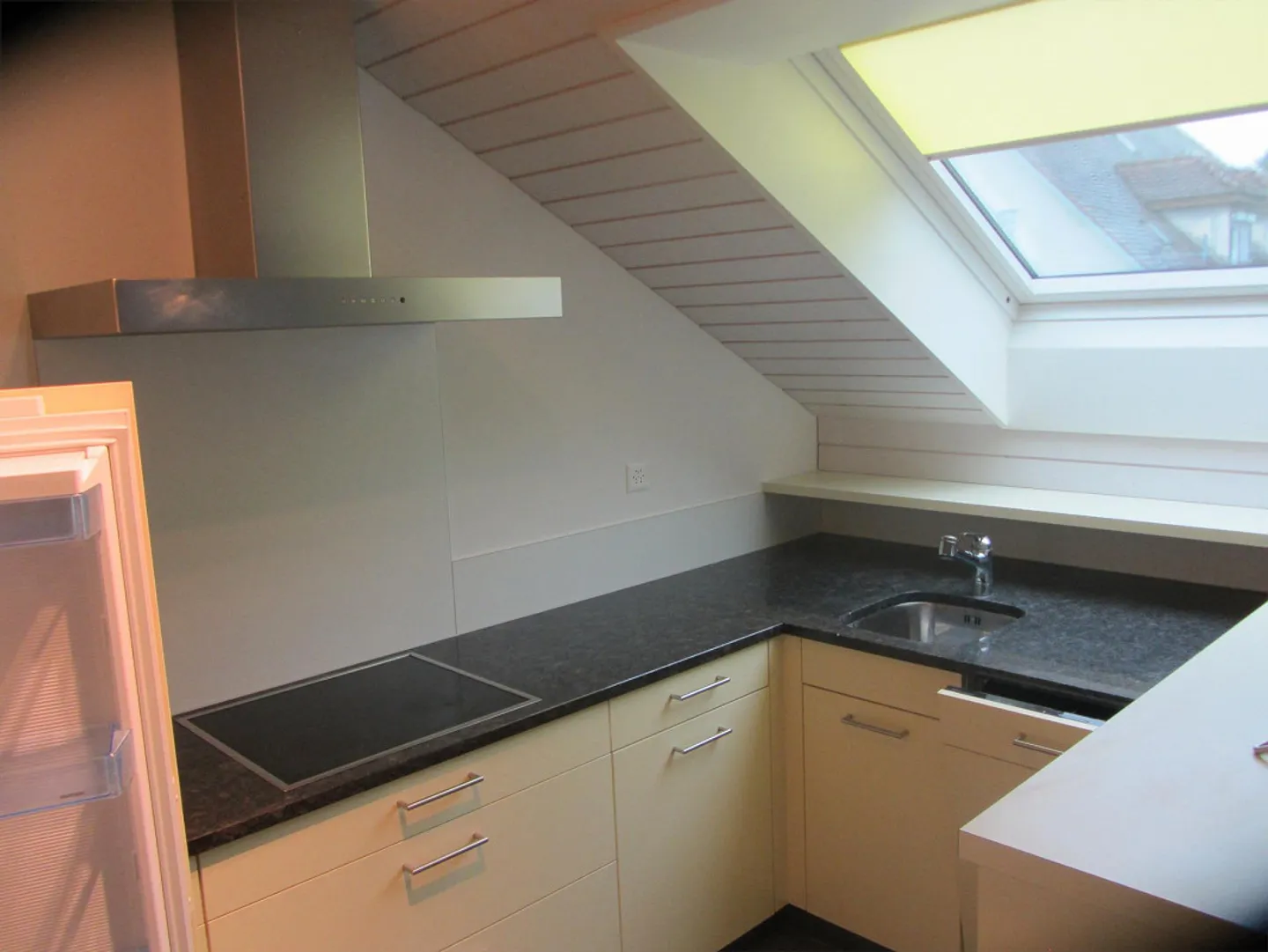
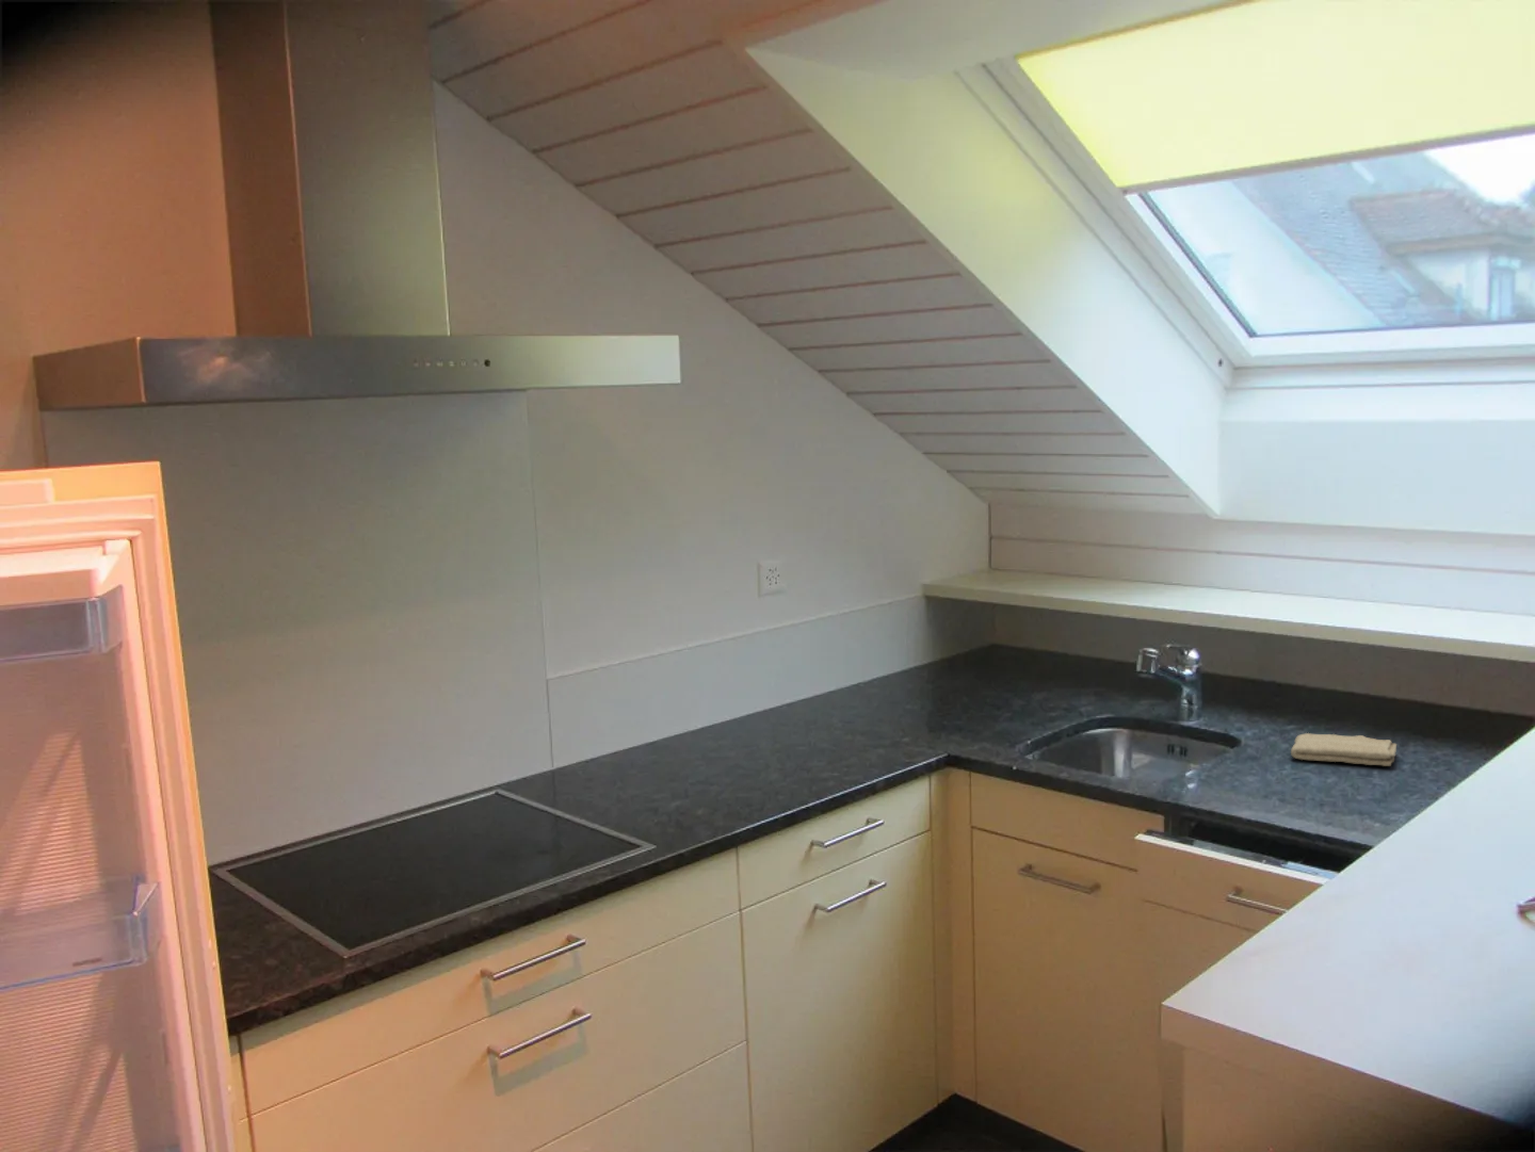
+ washcloth [1289,732,1397,767]
